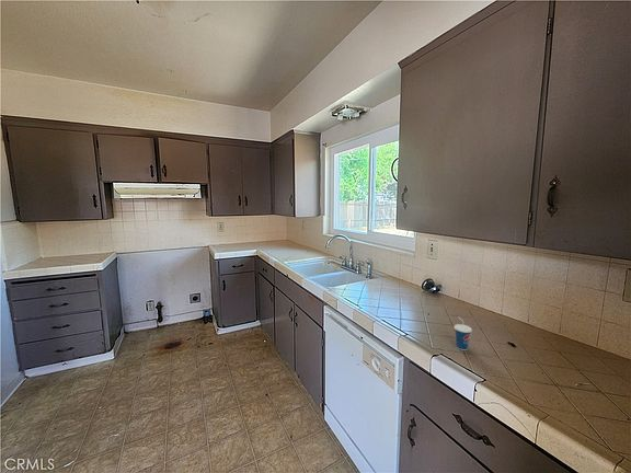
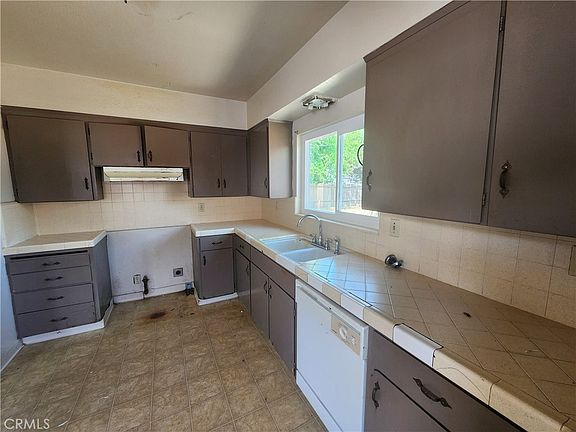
- cup [454,315,473,351]
